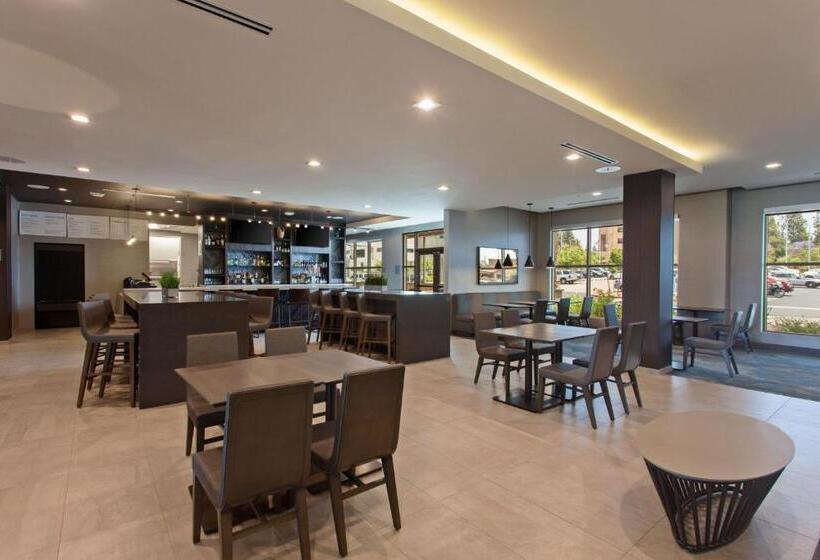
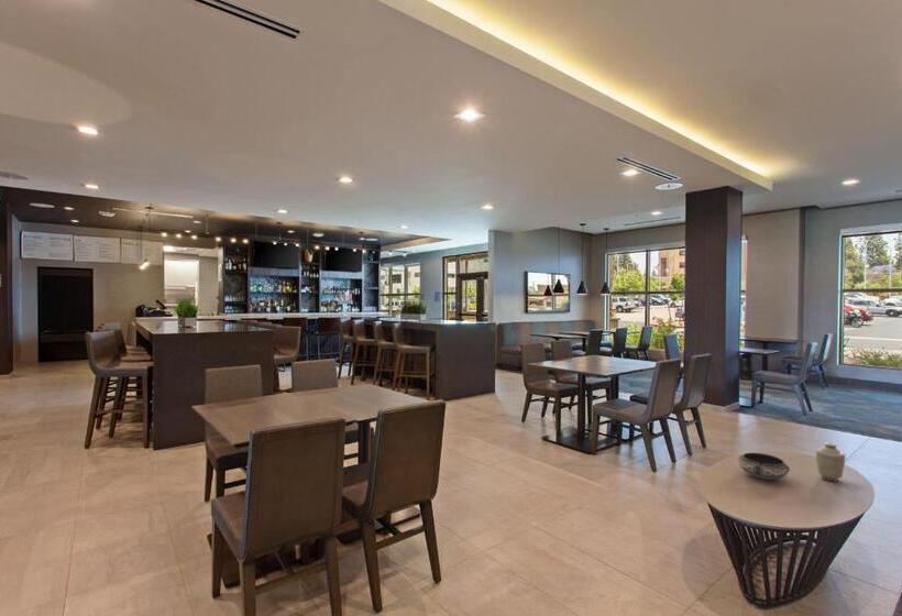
+ vase [815,441,847,482]
+ bowl [736,452,792,481]
